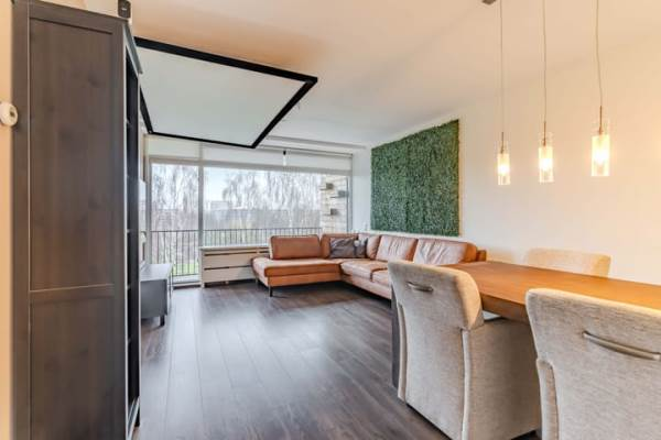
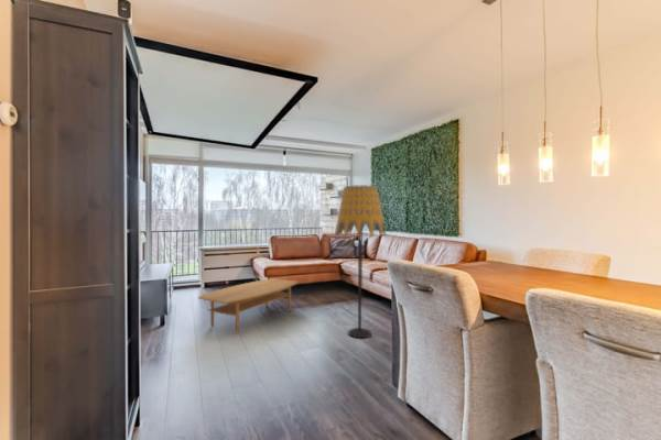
+ floor lamp [334,184,387,339]
+ coffee table [197,277,300,334]
